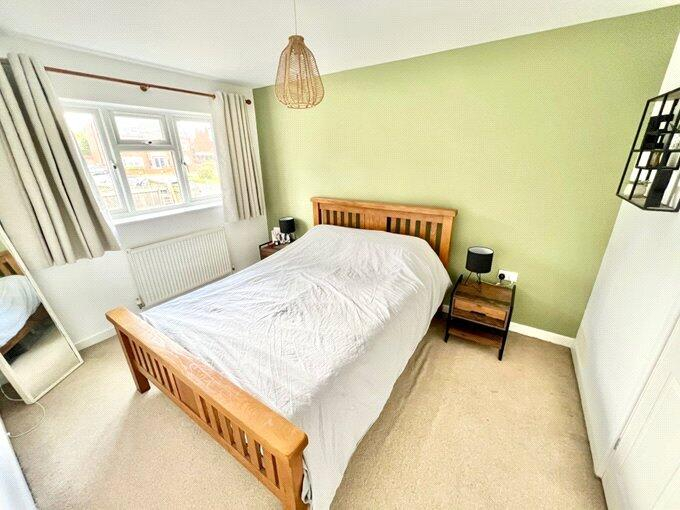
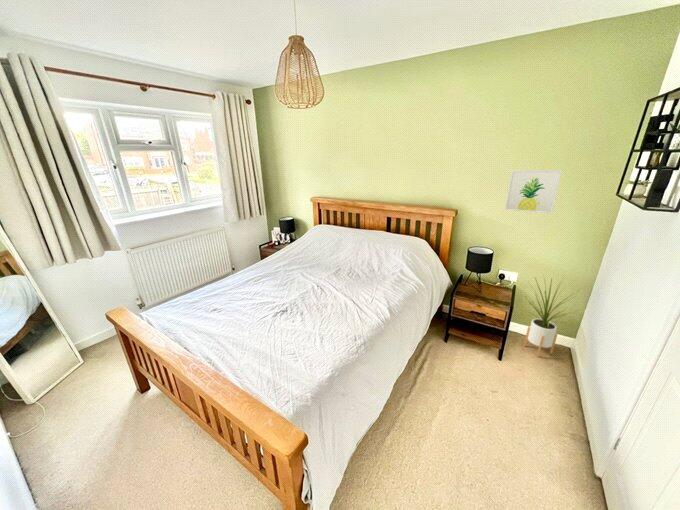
+ wall art [504,169,563,214]
+ house plant [523,274,581,358]
